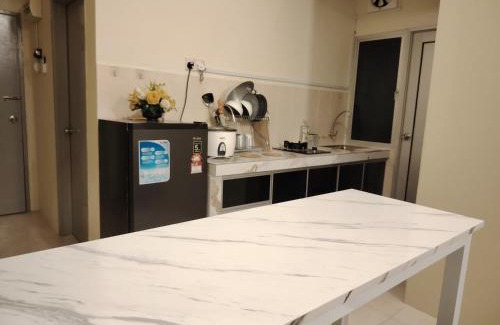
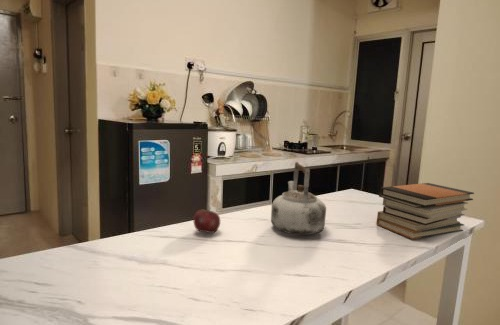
+ apple [192,206,221,234]
+ kettle [270,161,327,236]
+ book stack [375,182,475,240]
